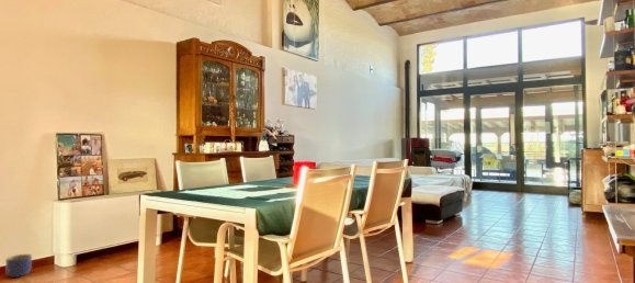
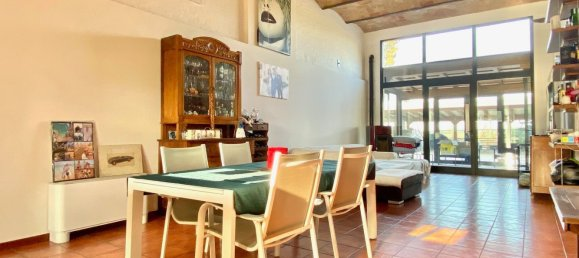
- planter [4,253,33,279]
